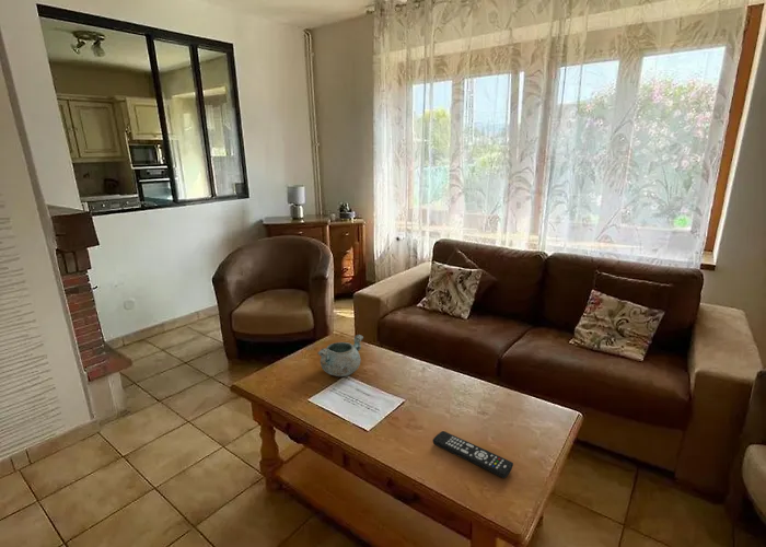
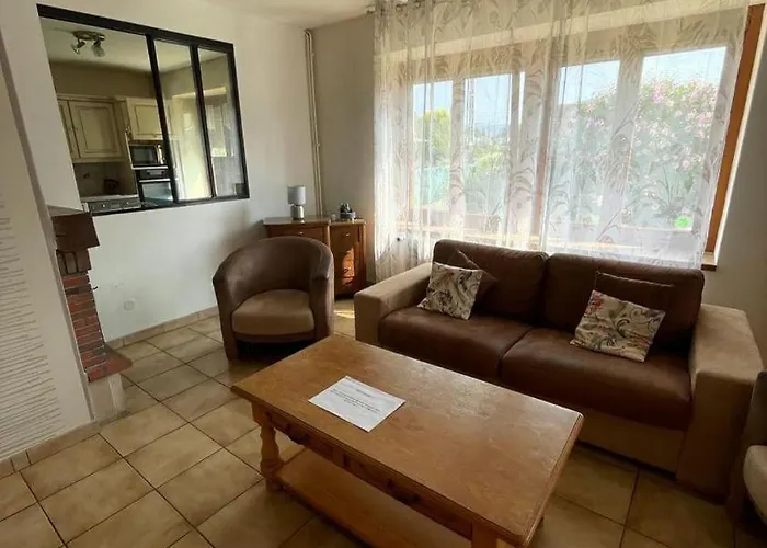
- remote control [432,430,514,479]
- decorative bowl [316,334,364,377]
